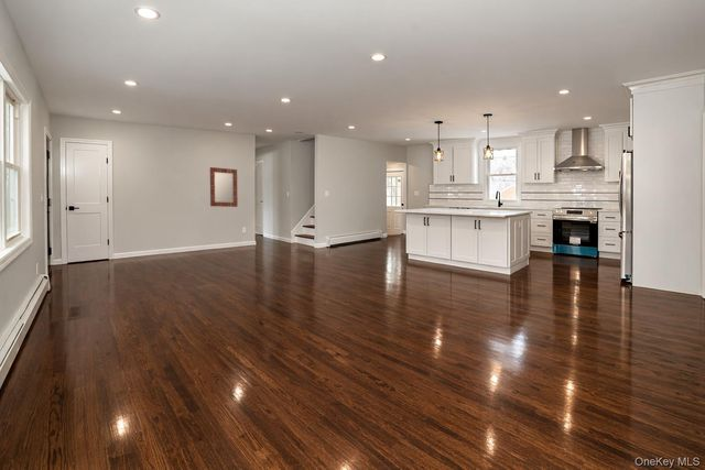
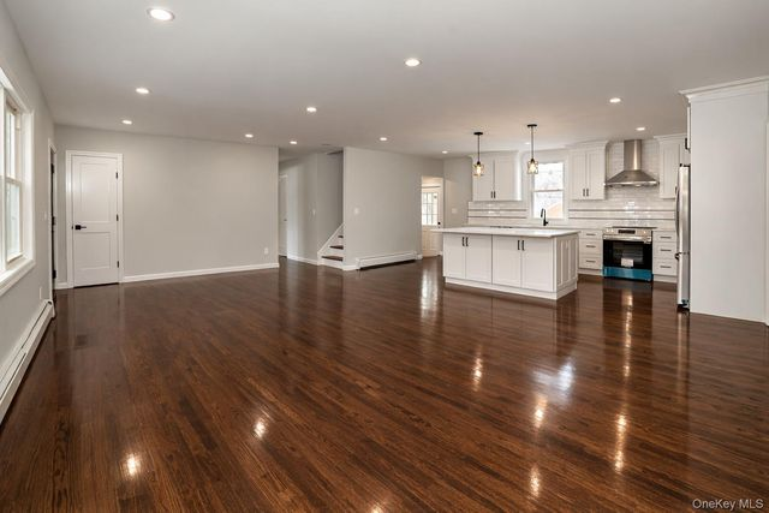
- home mirror [209,166,239,208]
